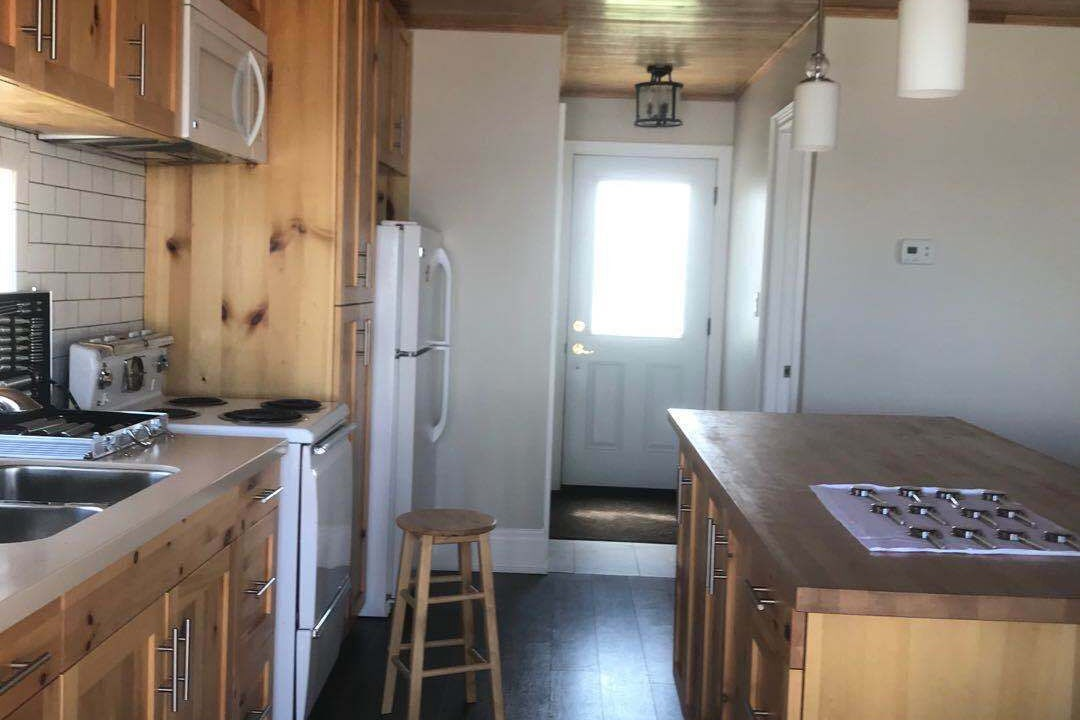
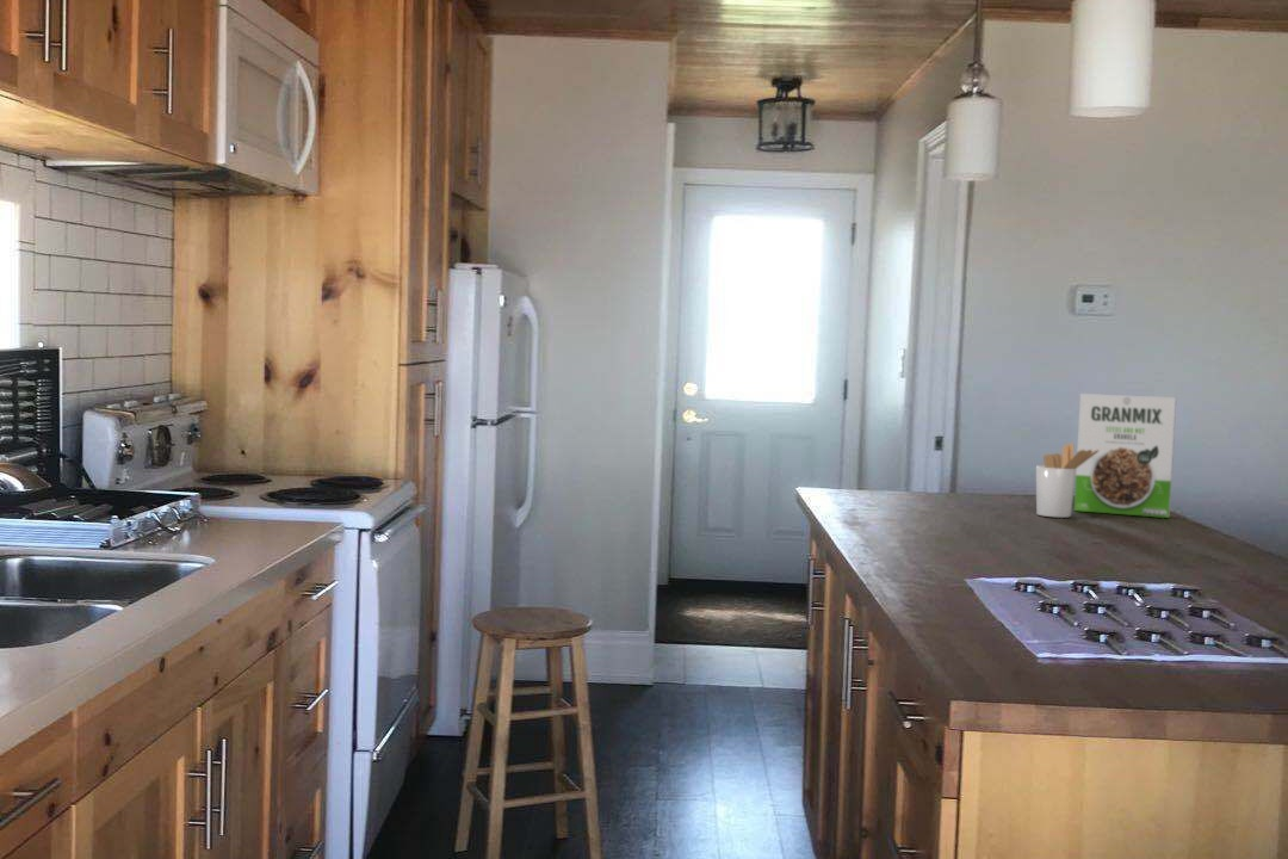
+ utensil holder [1035,443,1098,519]
+ cereal box [1073,393,1177,519]
